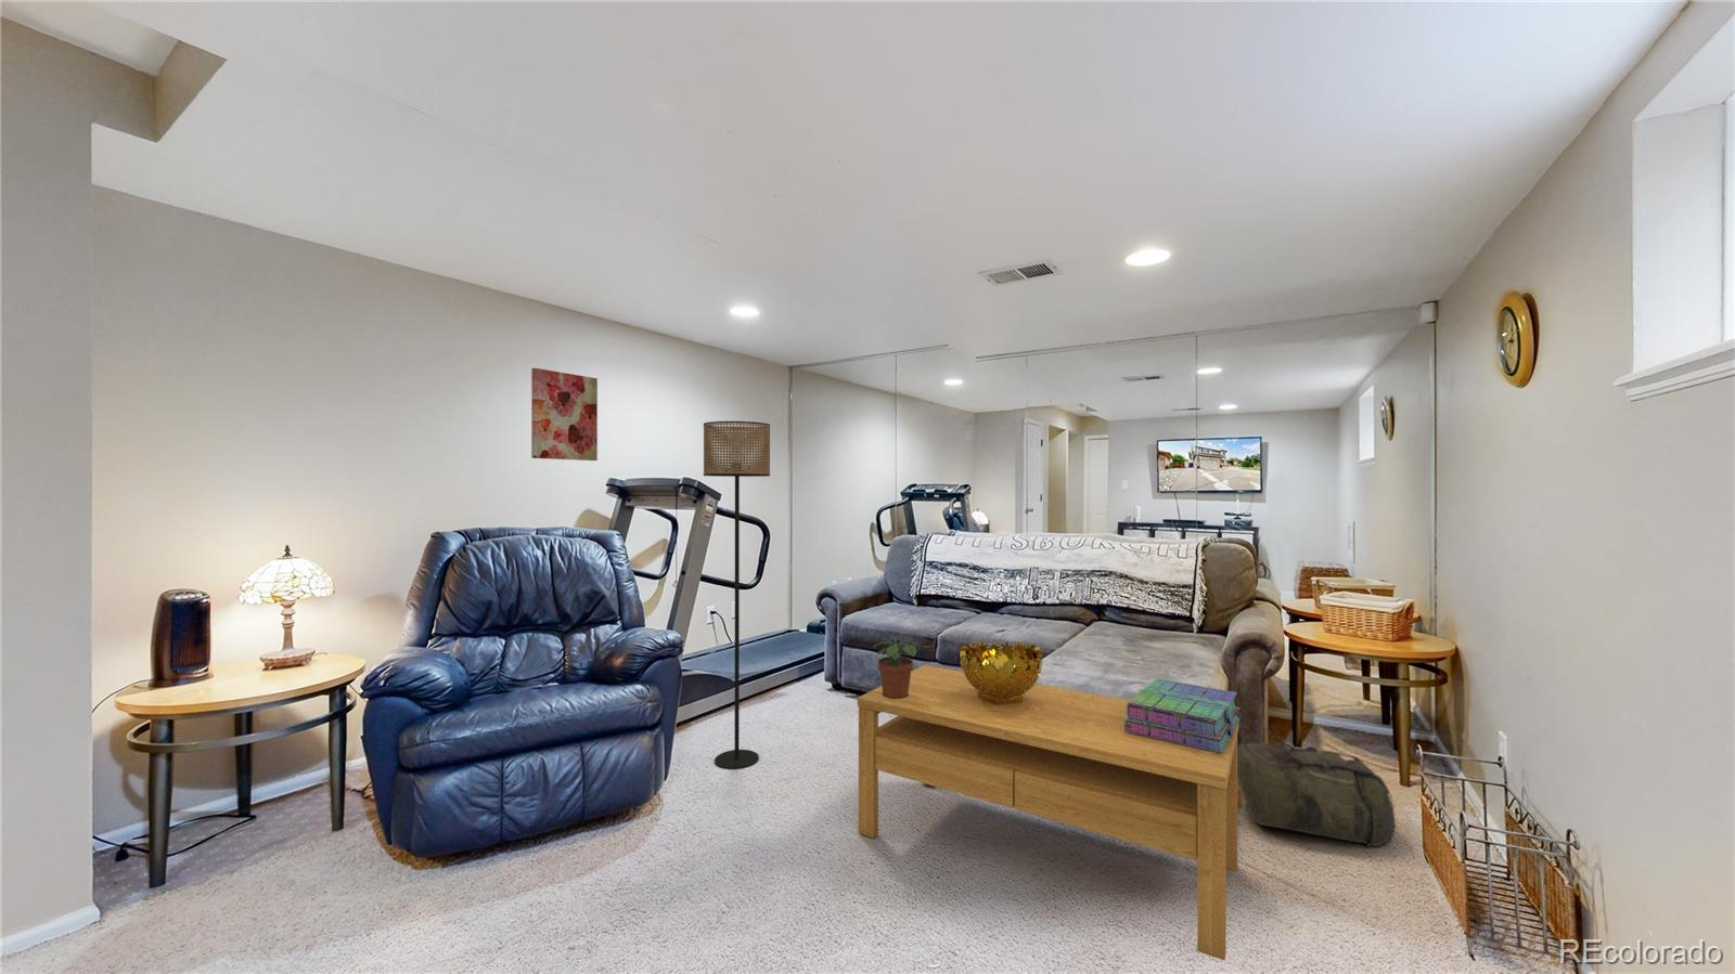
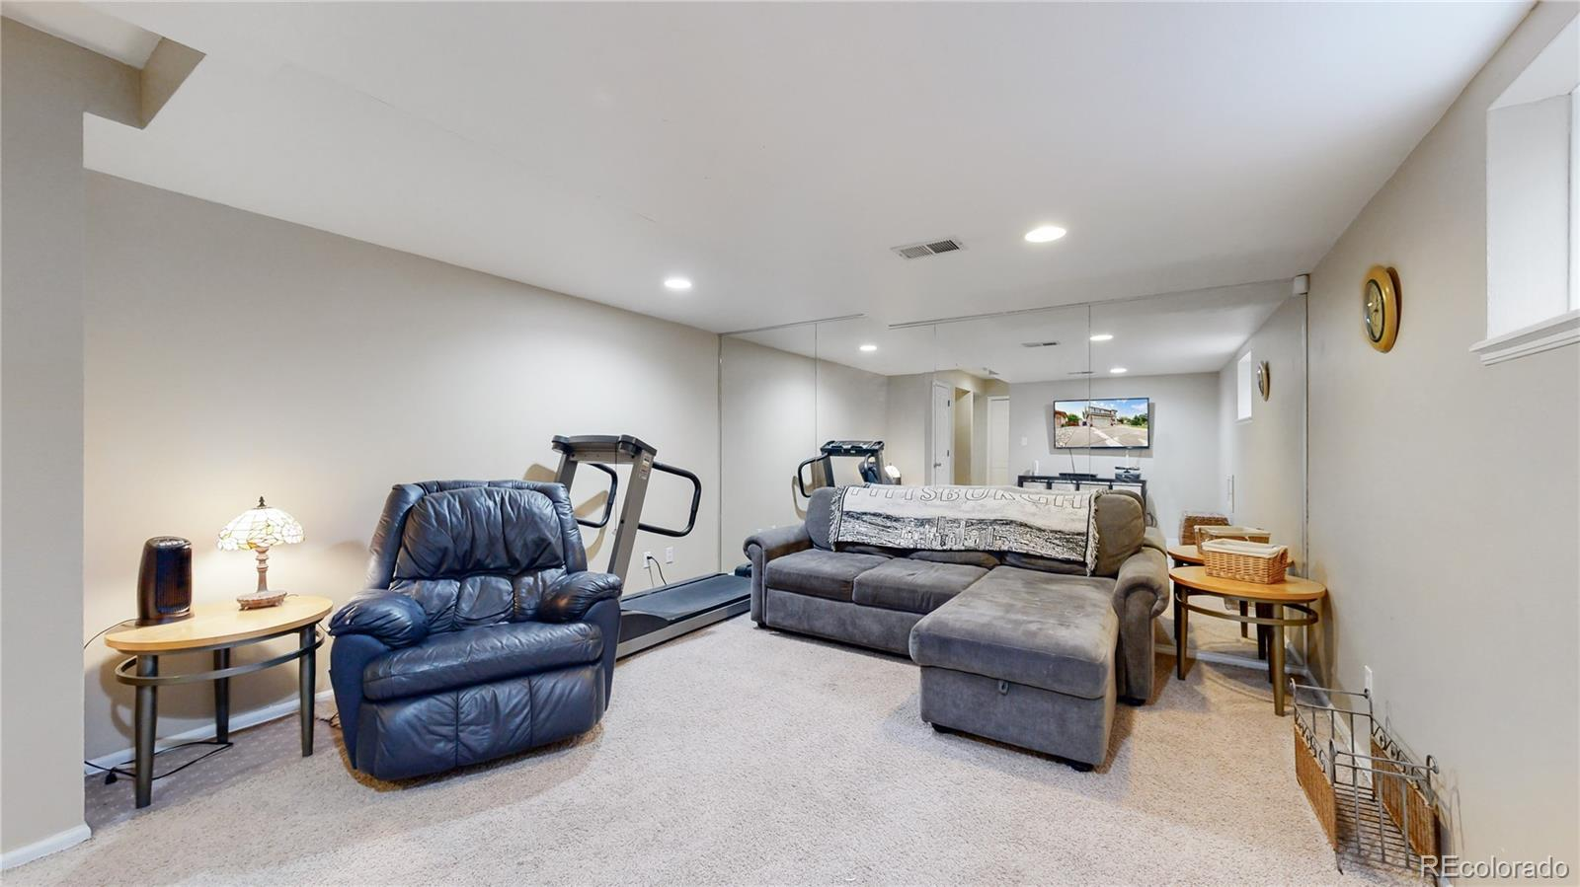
- stack of books [1124,678,1240,753]
- decorative bowl [958,639,1043,705]
- coffee table [857,664,1239,962]
- floor lamp [703,420,771,770]
- backpack [1237,737,1397,848]
- wall art [530,367,598,462]
- potted plant [873,638,919,699]
